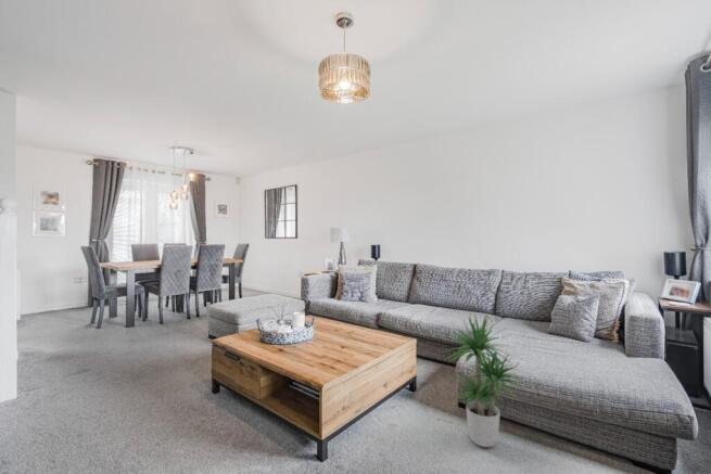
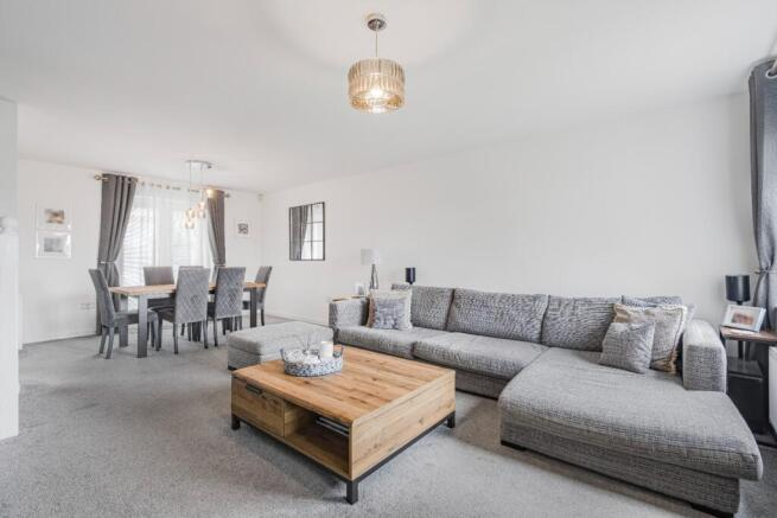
- potted plant [442,312,531,448]
